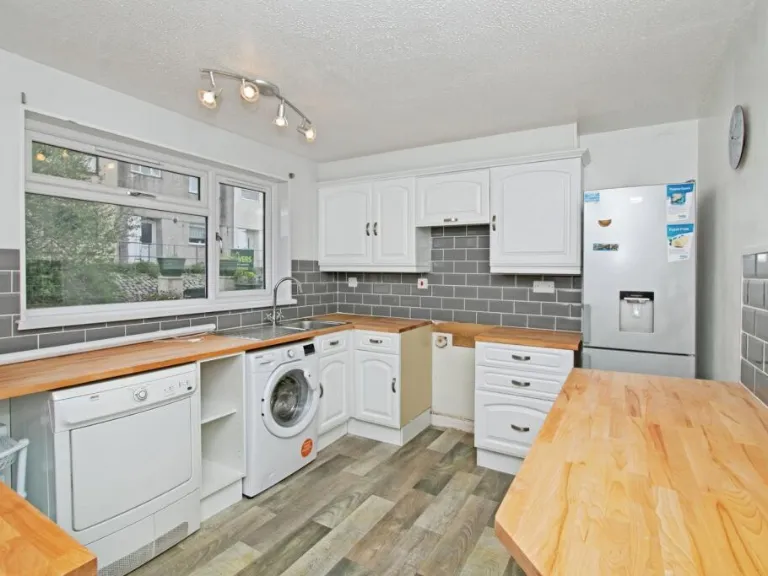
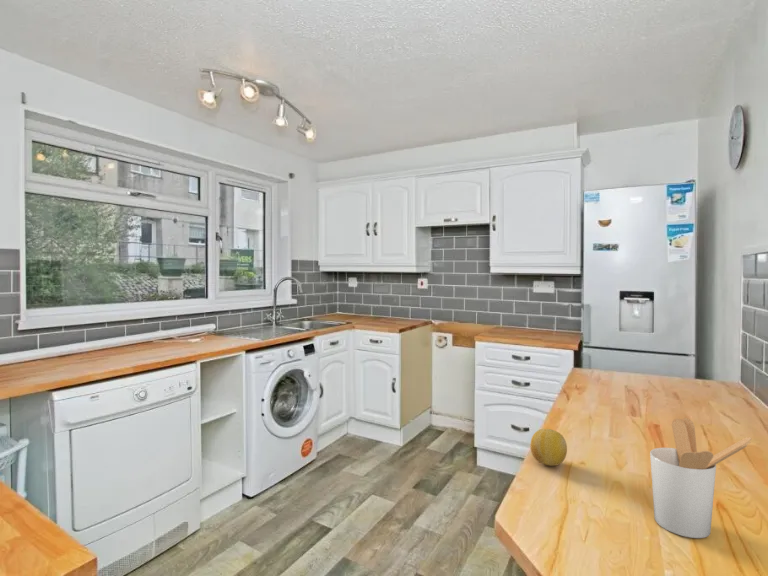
+ fruit [530,428,568,467]
+ utensil holder [649,417,752,539]
